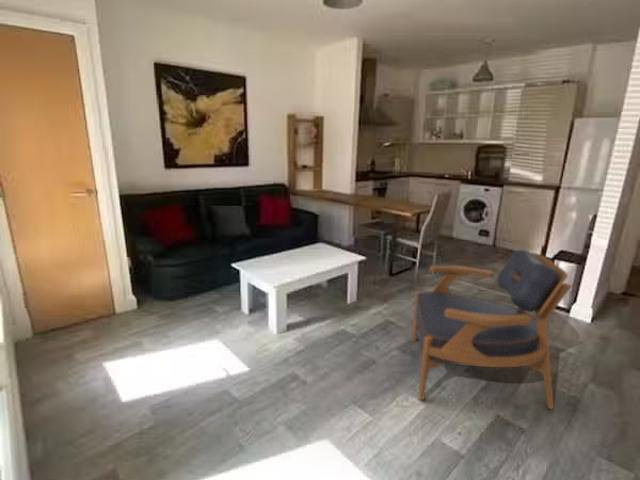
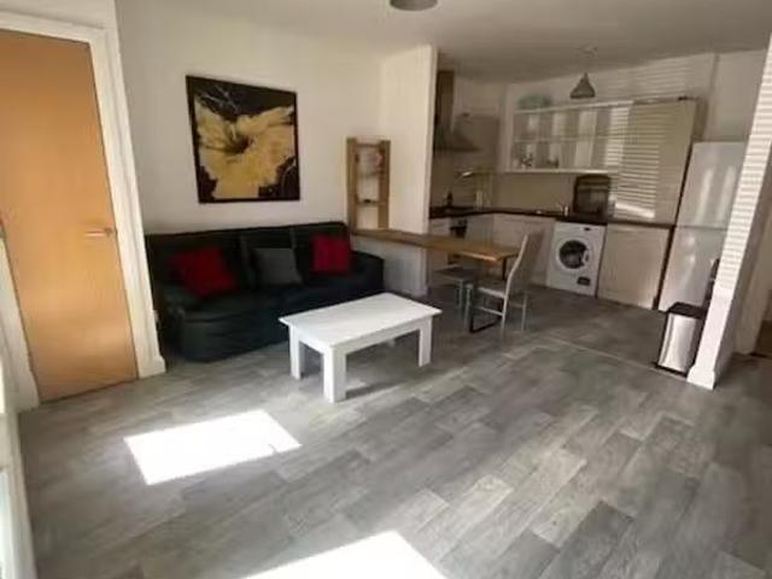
- armchair [411,249,573,410]
